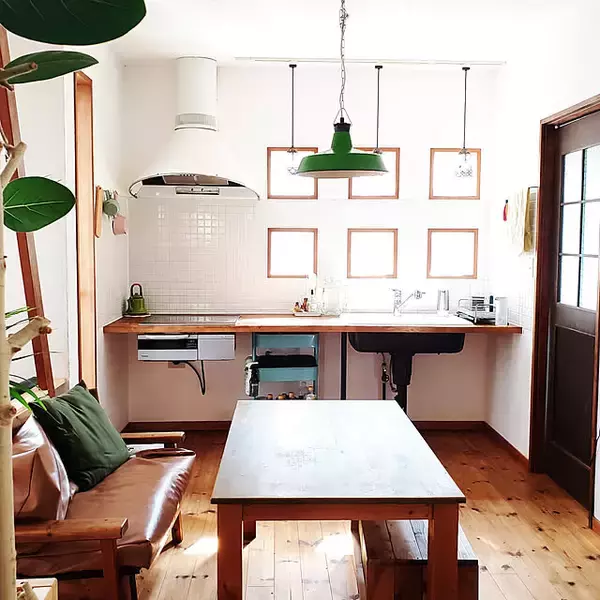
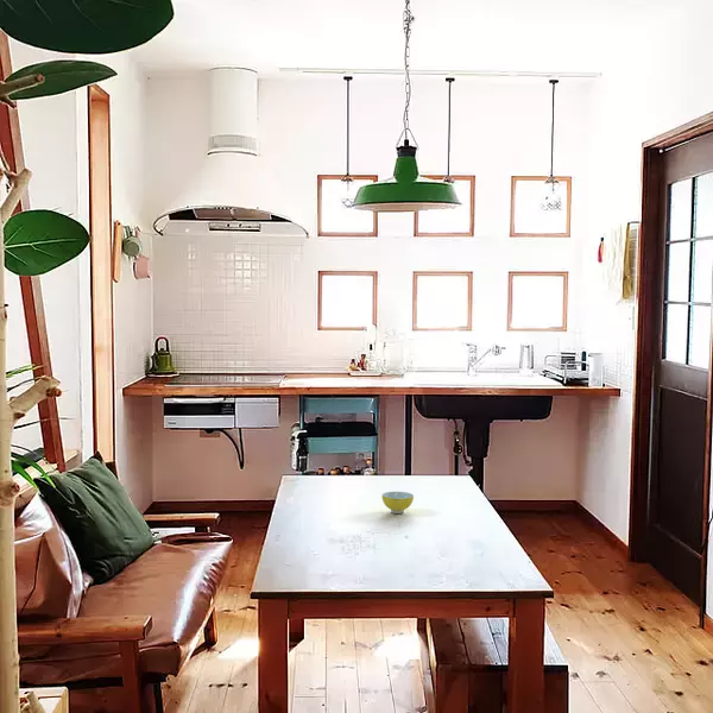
+ bowl [380,491,415,515]
